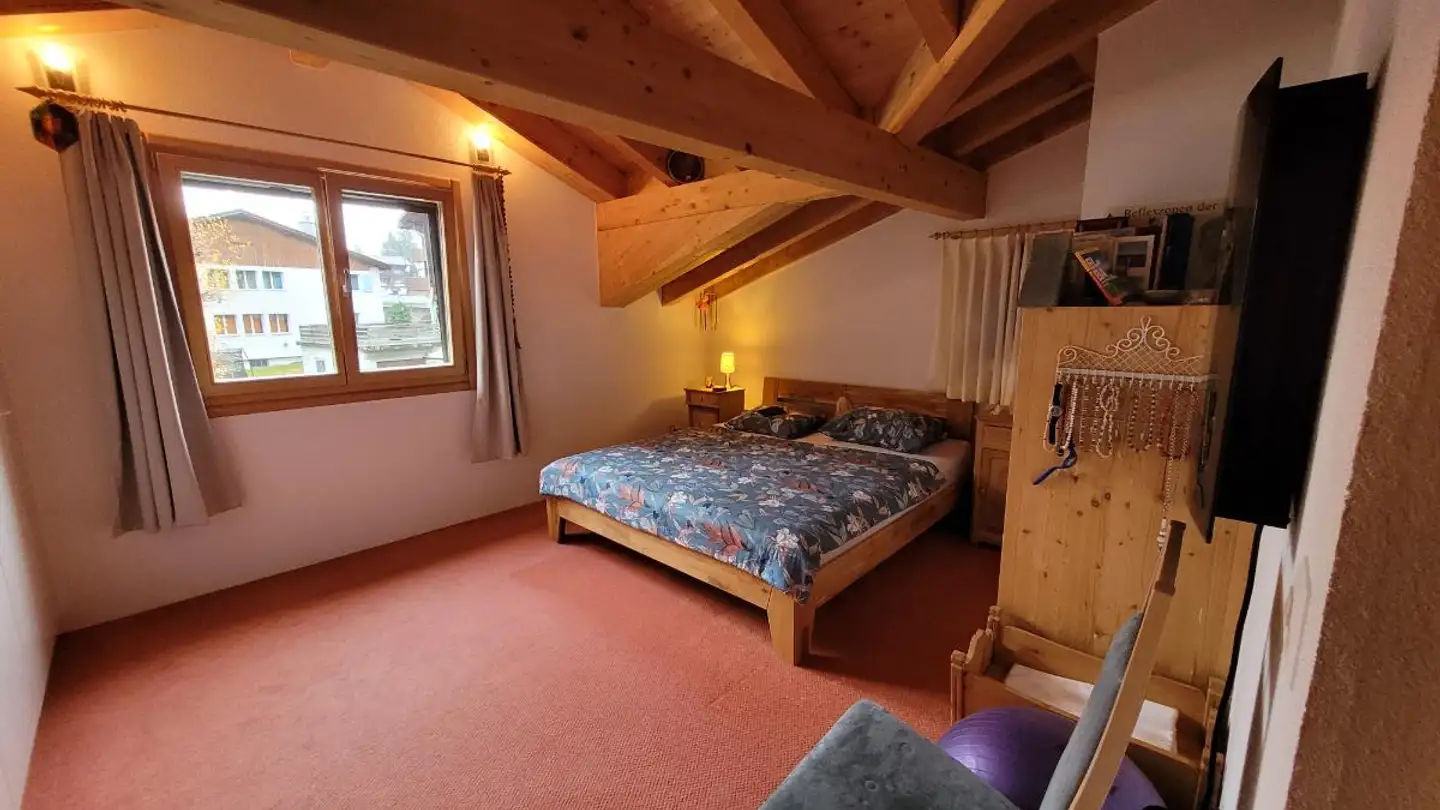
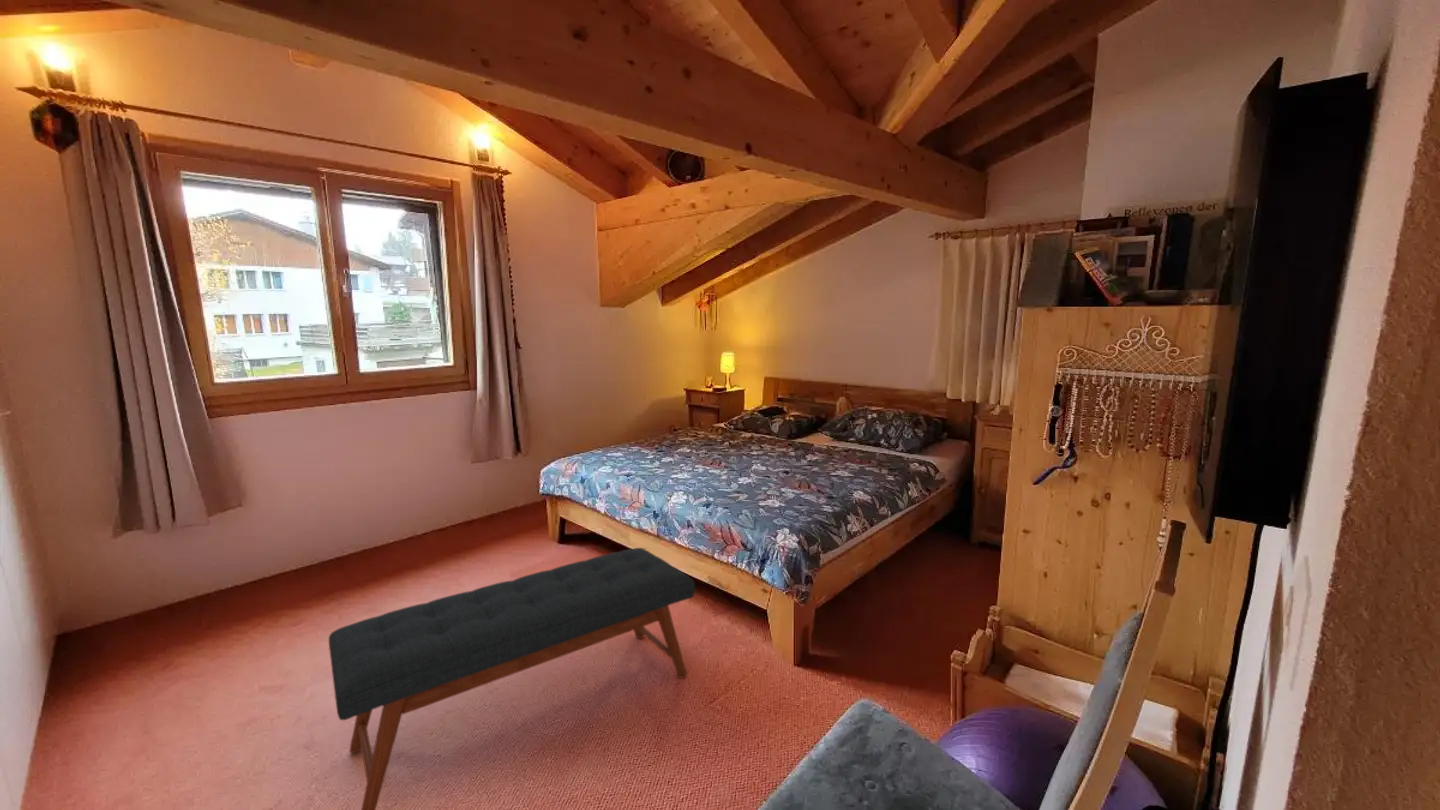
+ bench [328,547,696,810]
